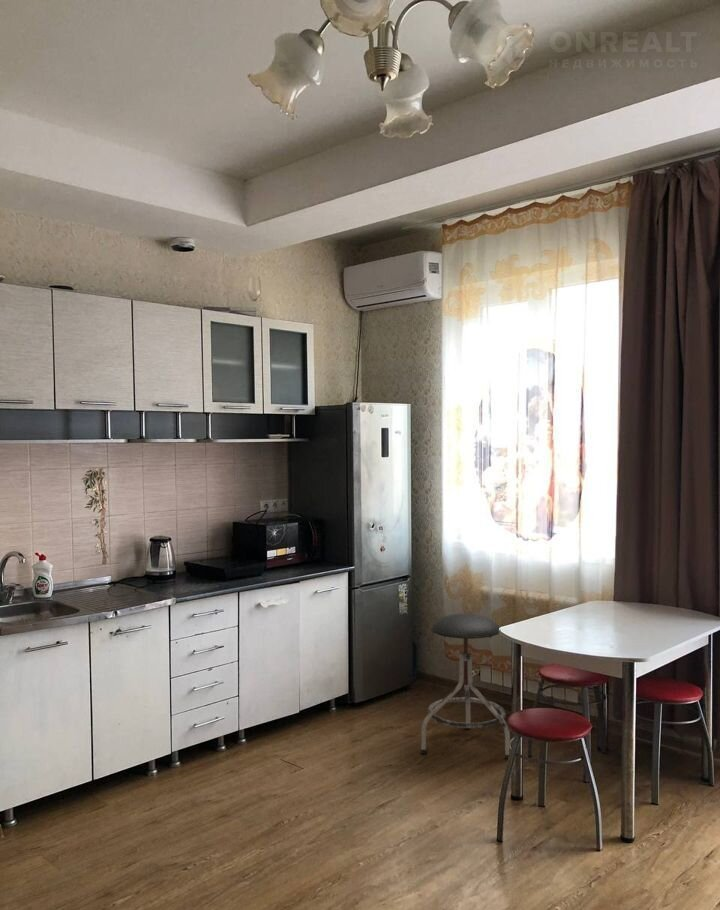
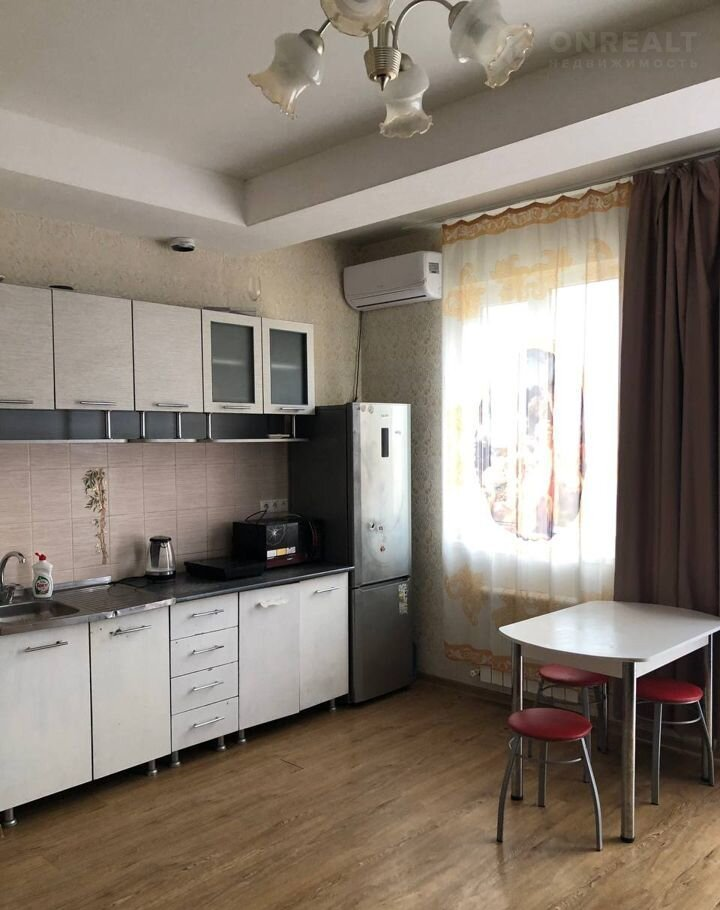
- stool [420,613,511,760]
